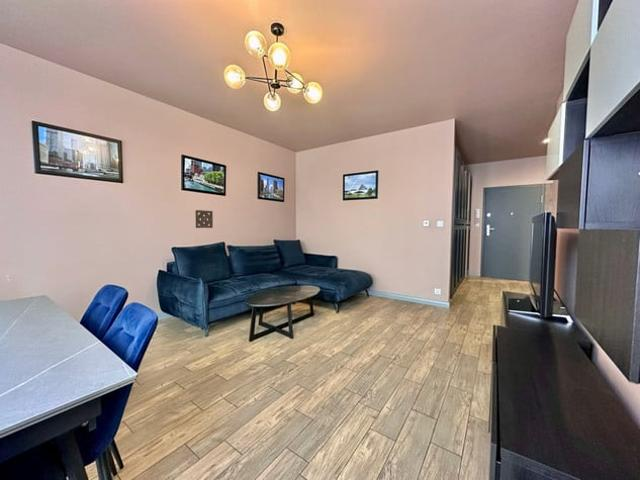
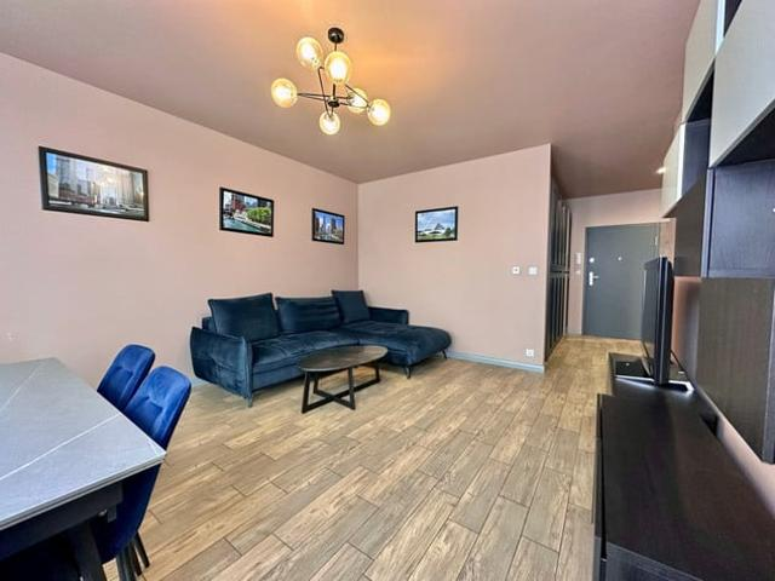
- wall ornament [194,209,214,229]
